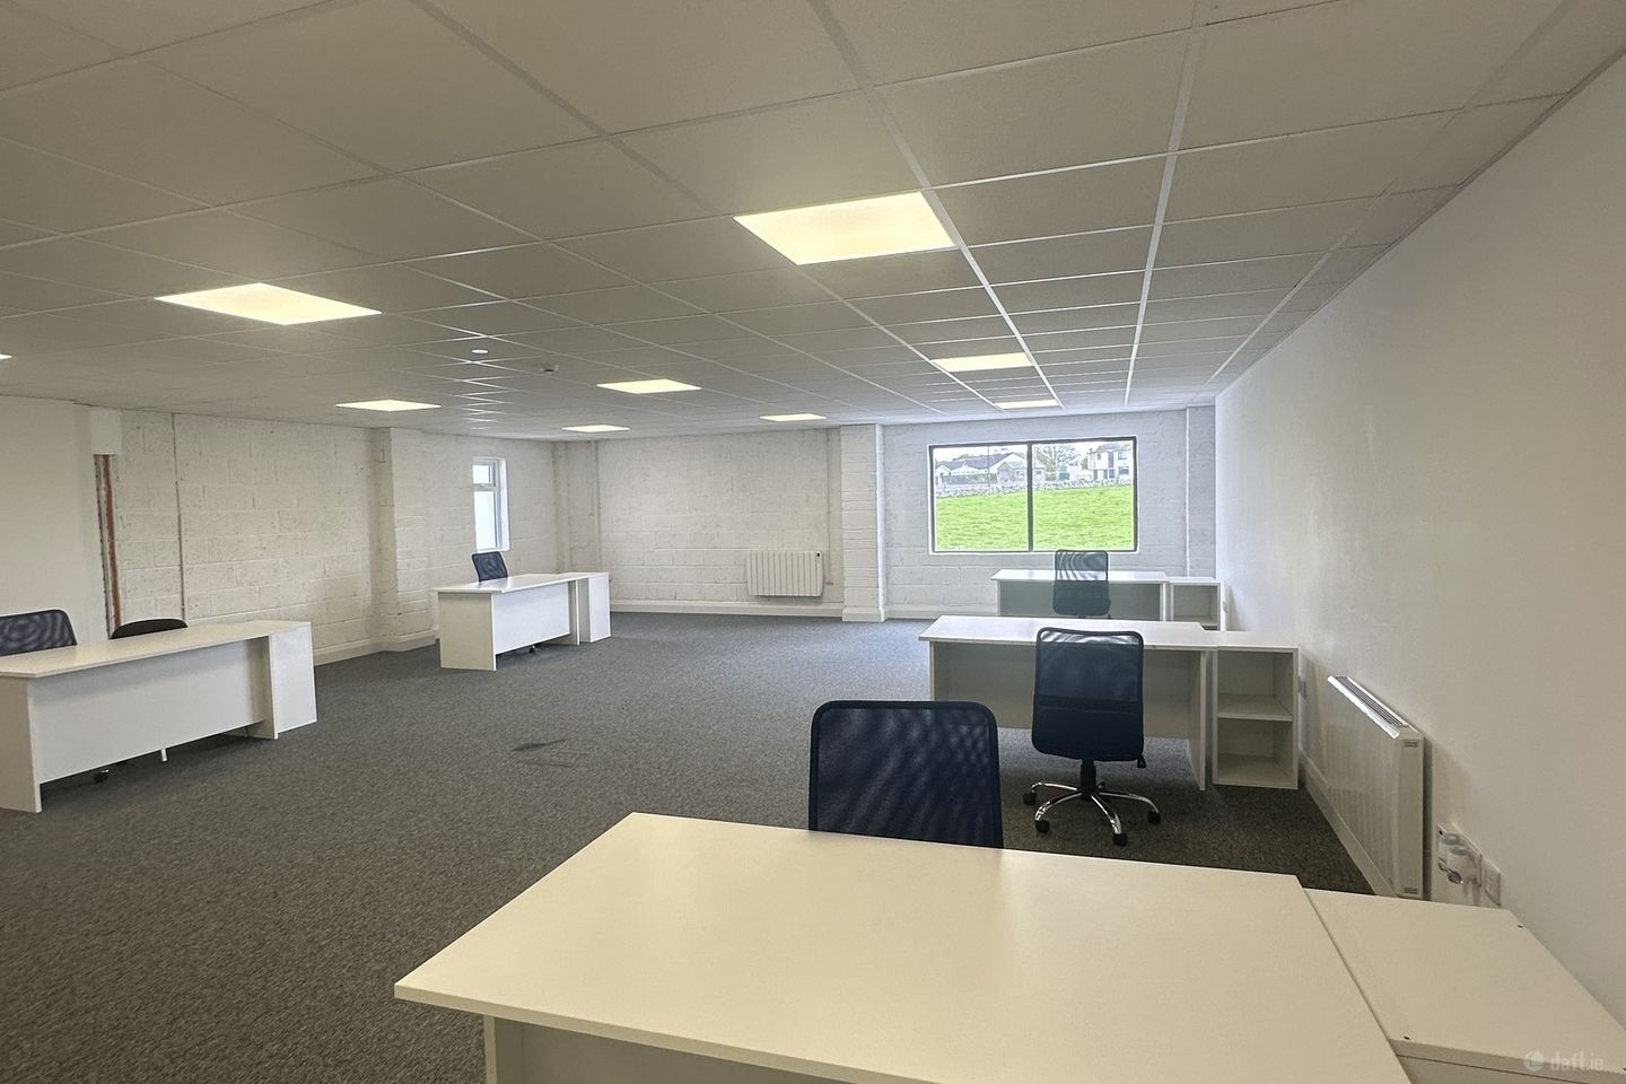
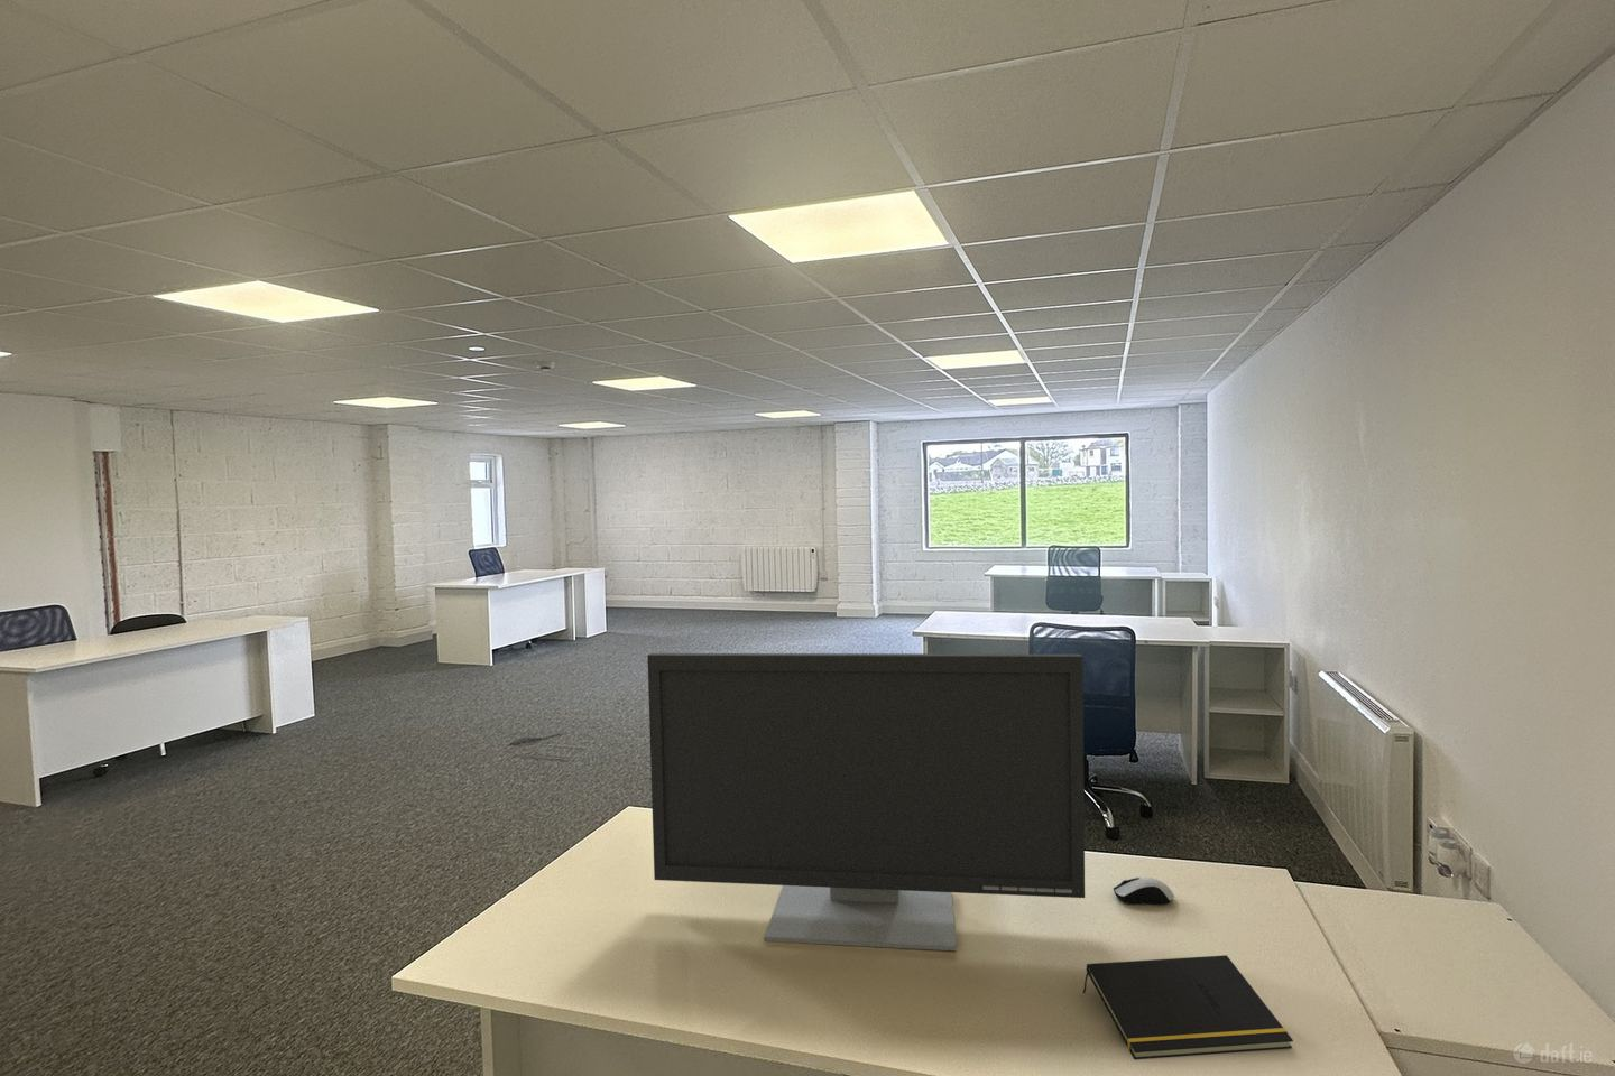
+ computer mouse [1112,875,1175,905]
+ notepad [1083,954,1294,1060]
+ monitor [646,652,1085,951]
